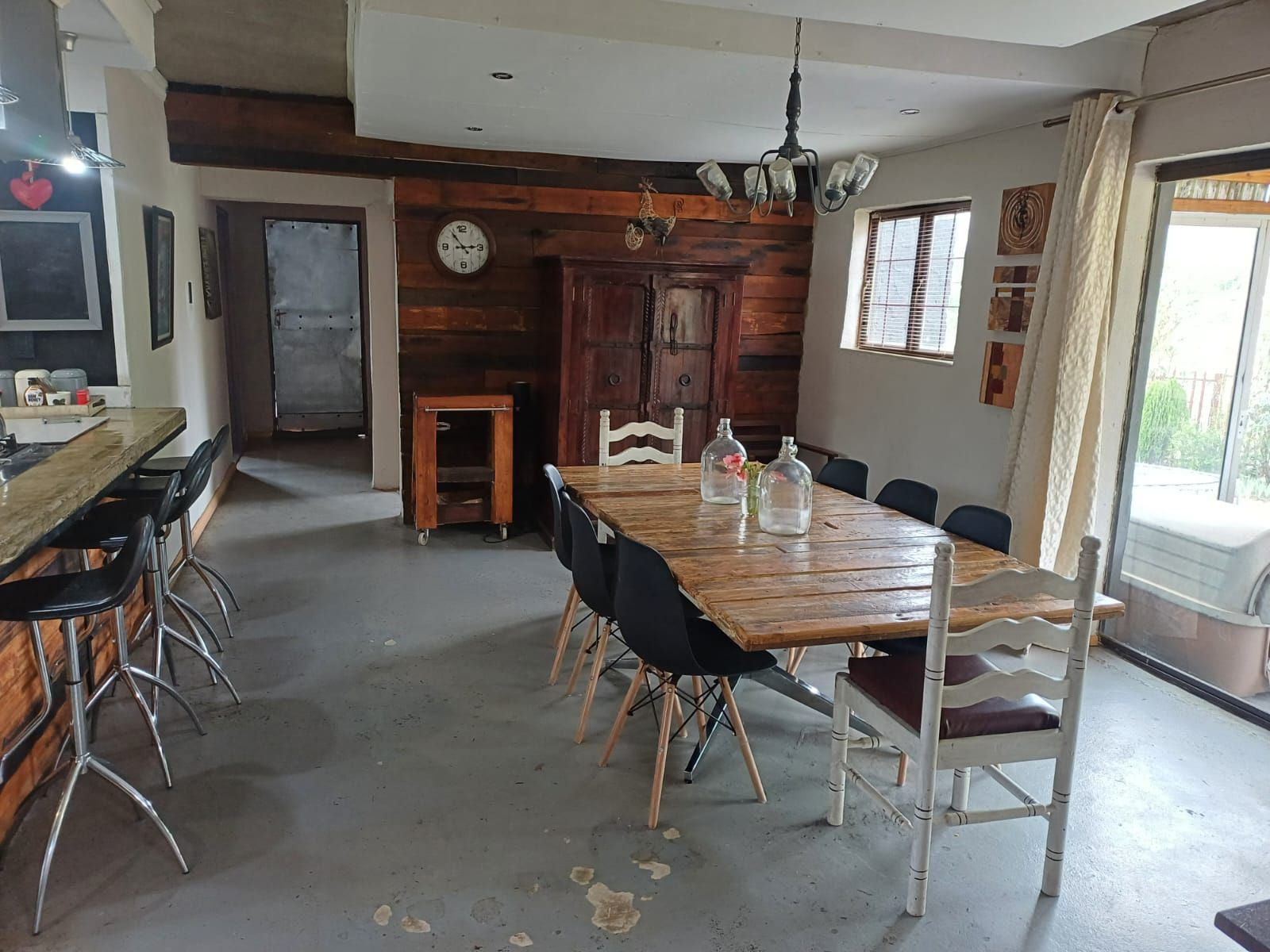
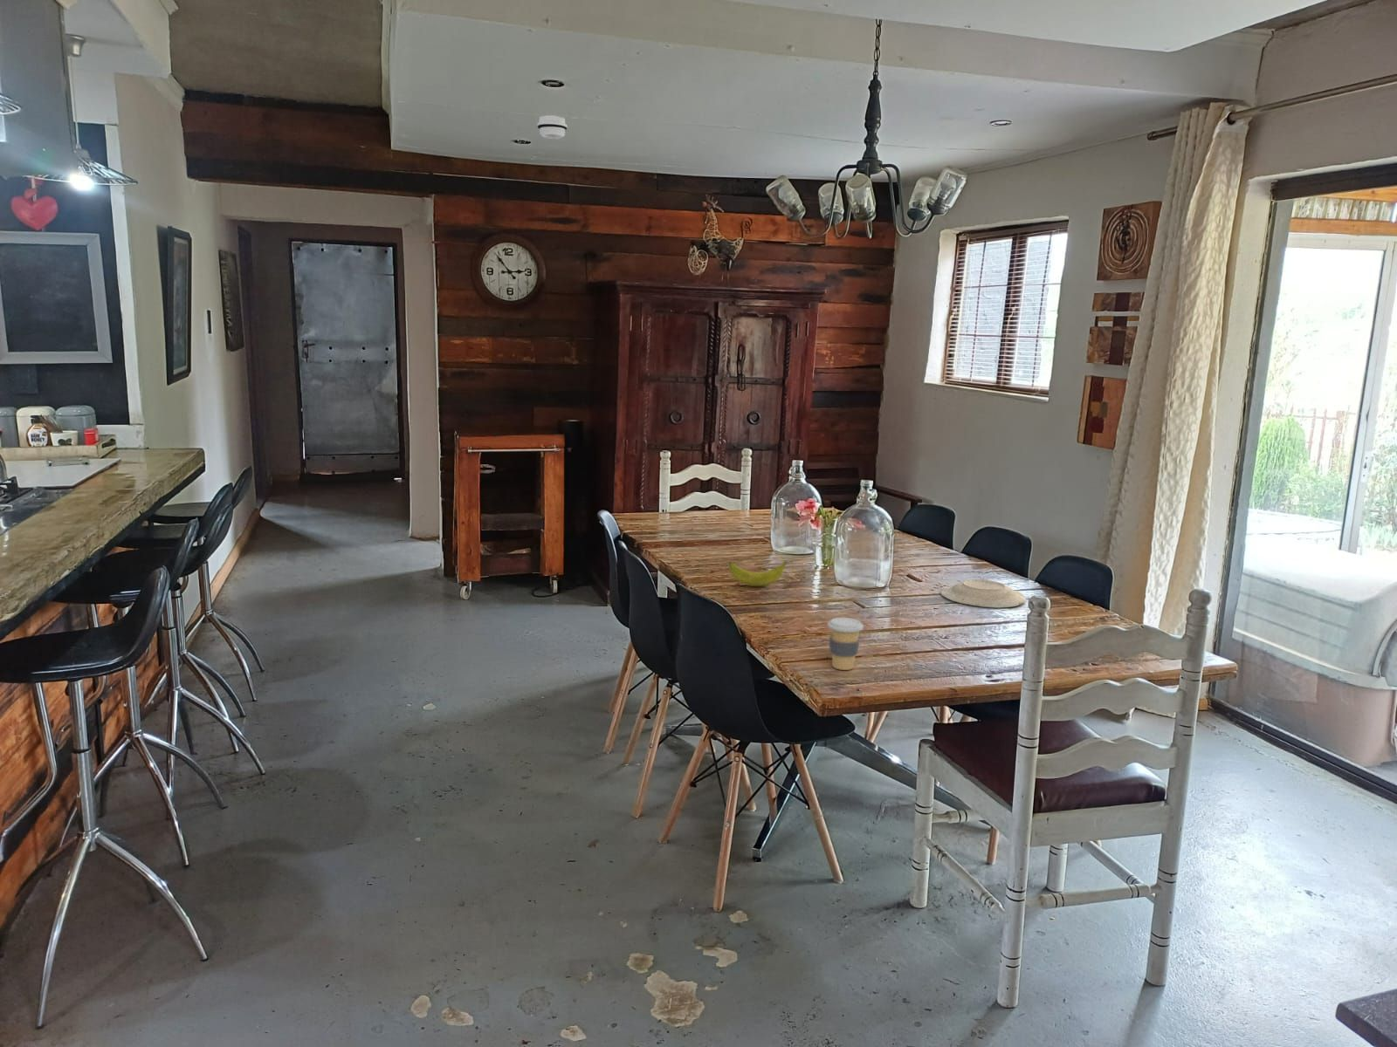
+ plate [939,578,1026,609]
+ smoke detector [536,114,569,140]
+ banana [728,560,789,587]
+ coffee cup [827,617,865,671]
